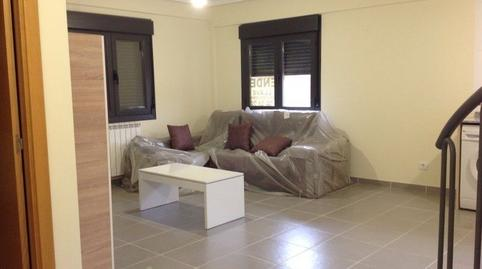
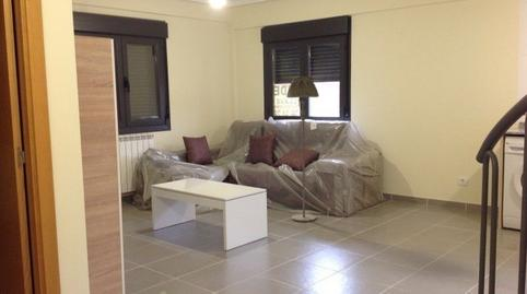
+ floor lamp [285,75,320,223]
